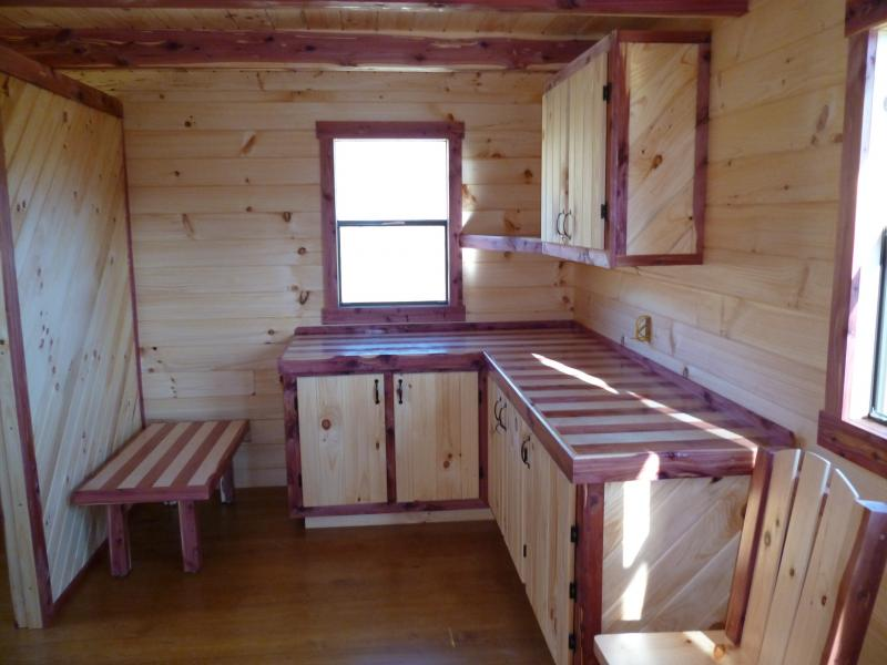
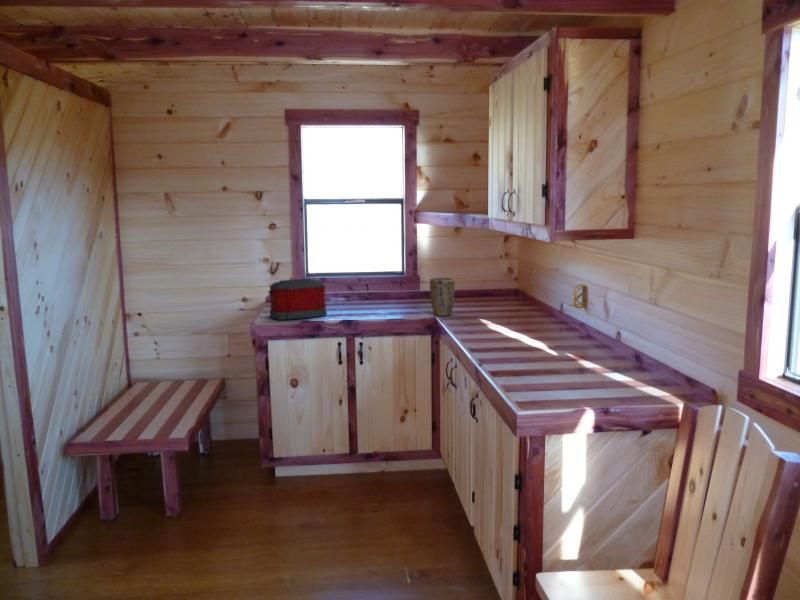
+ toaster [267,278,328,321]
+ plant pot [429,276,456,317]
